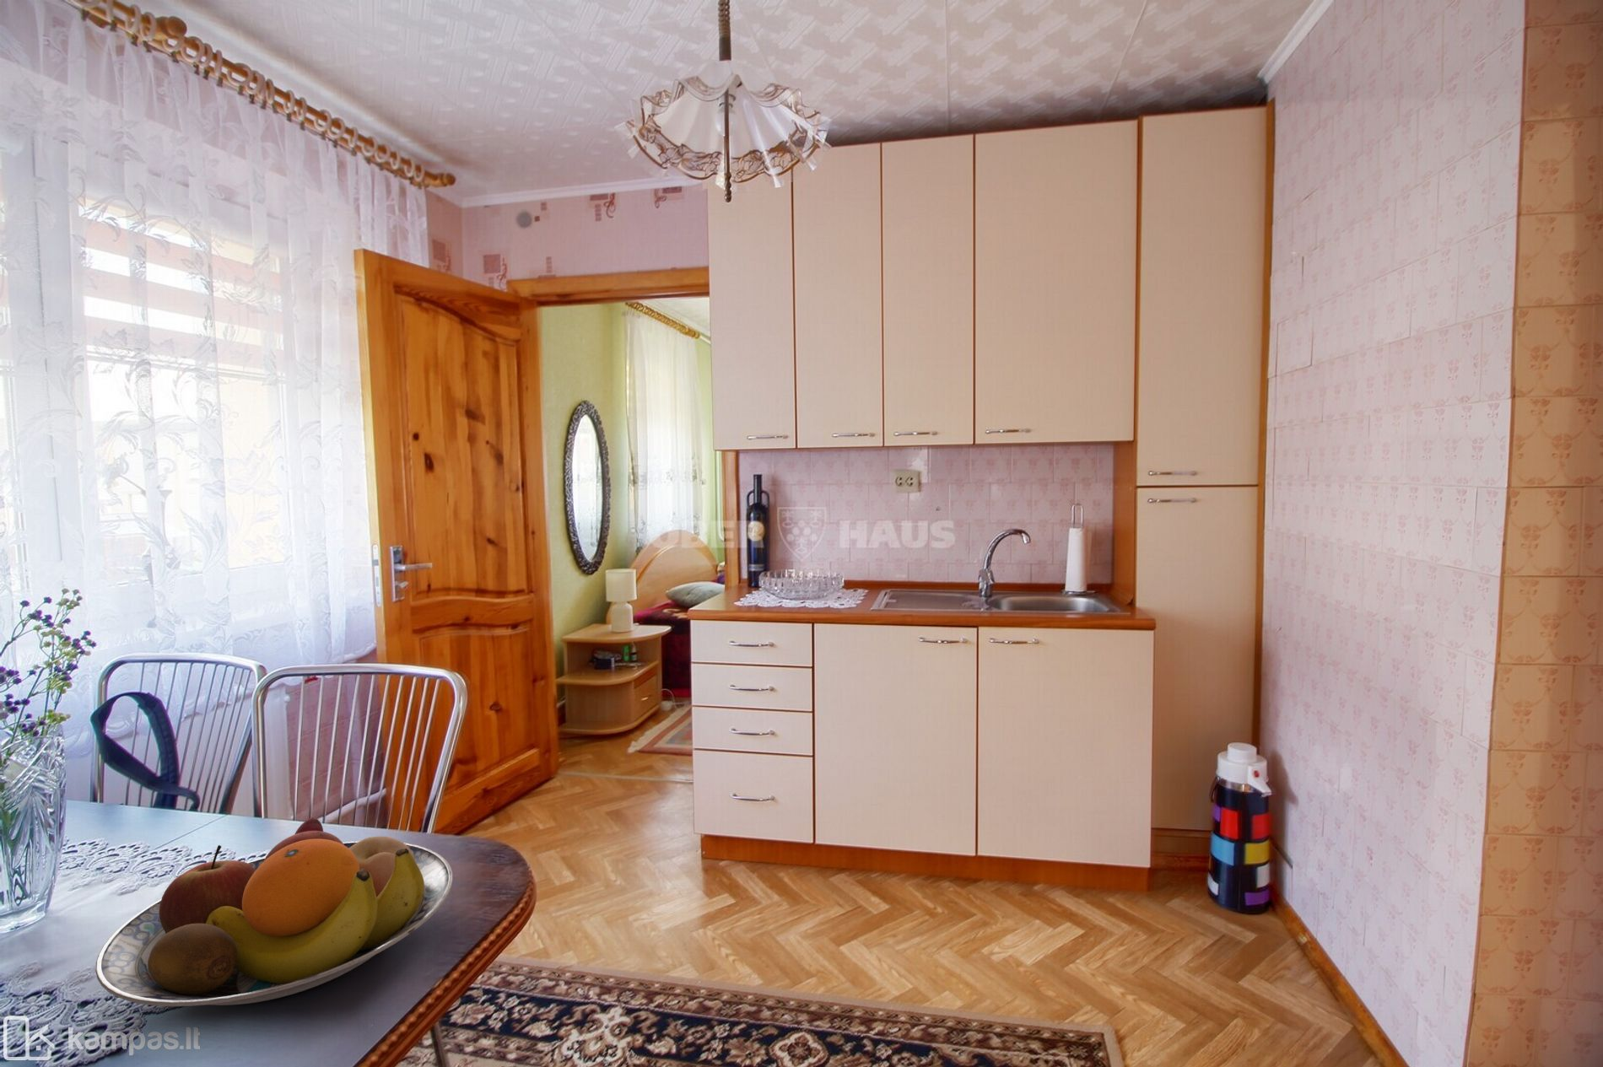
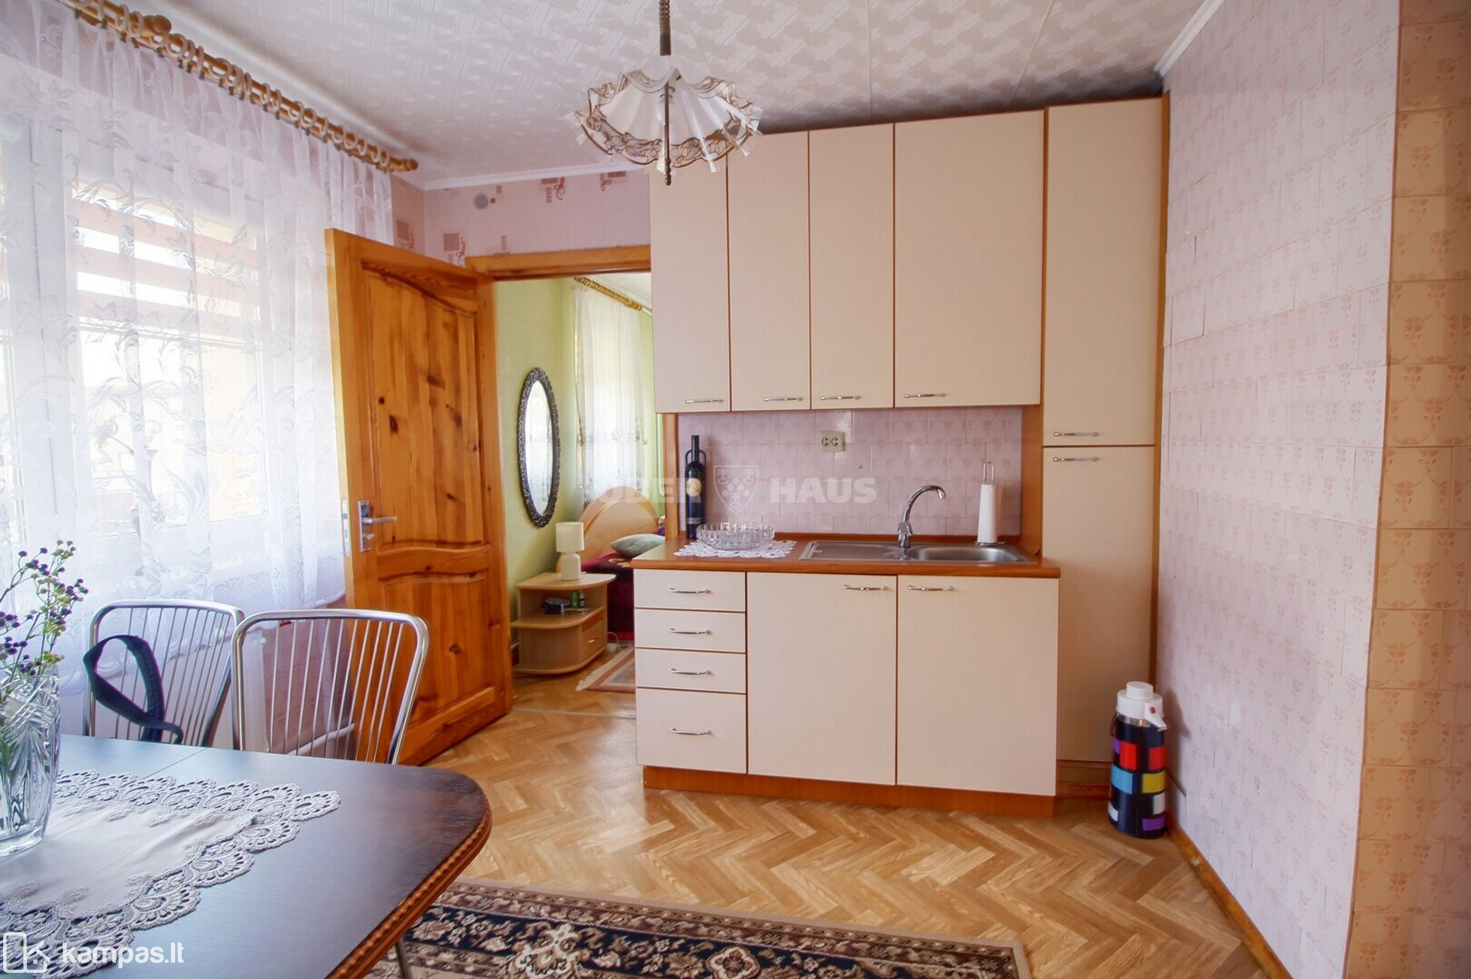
- fruit bowl [94,817,453,1007]
